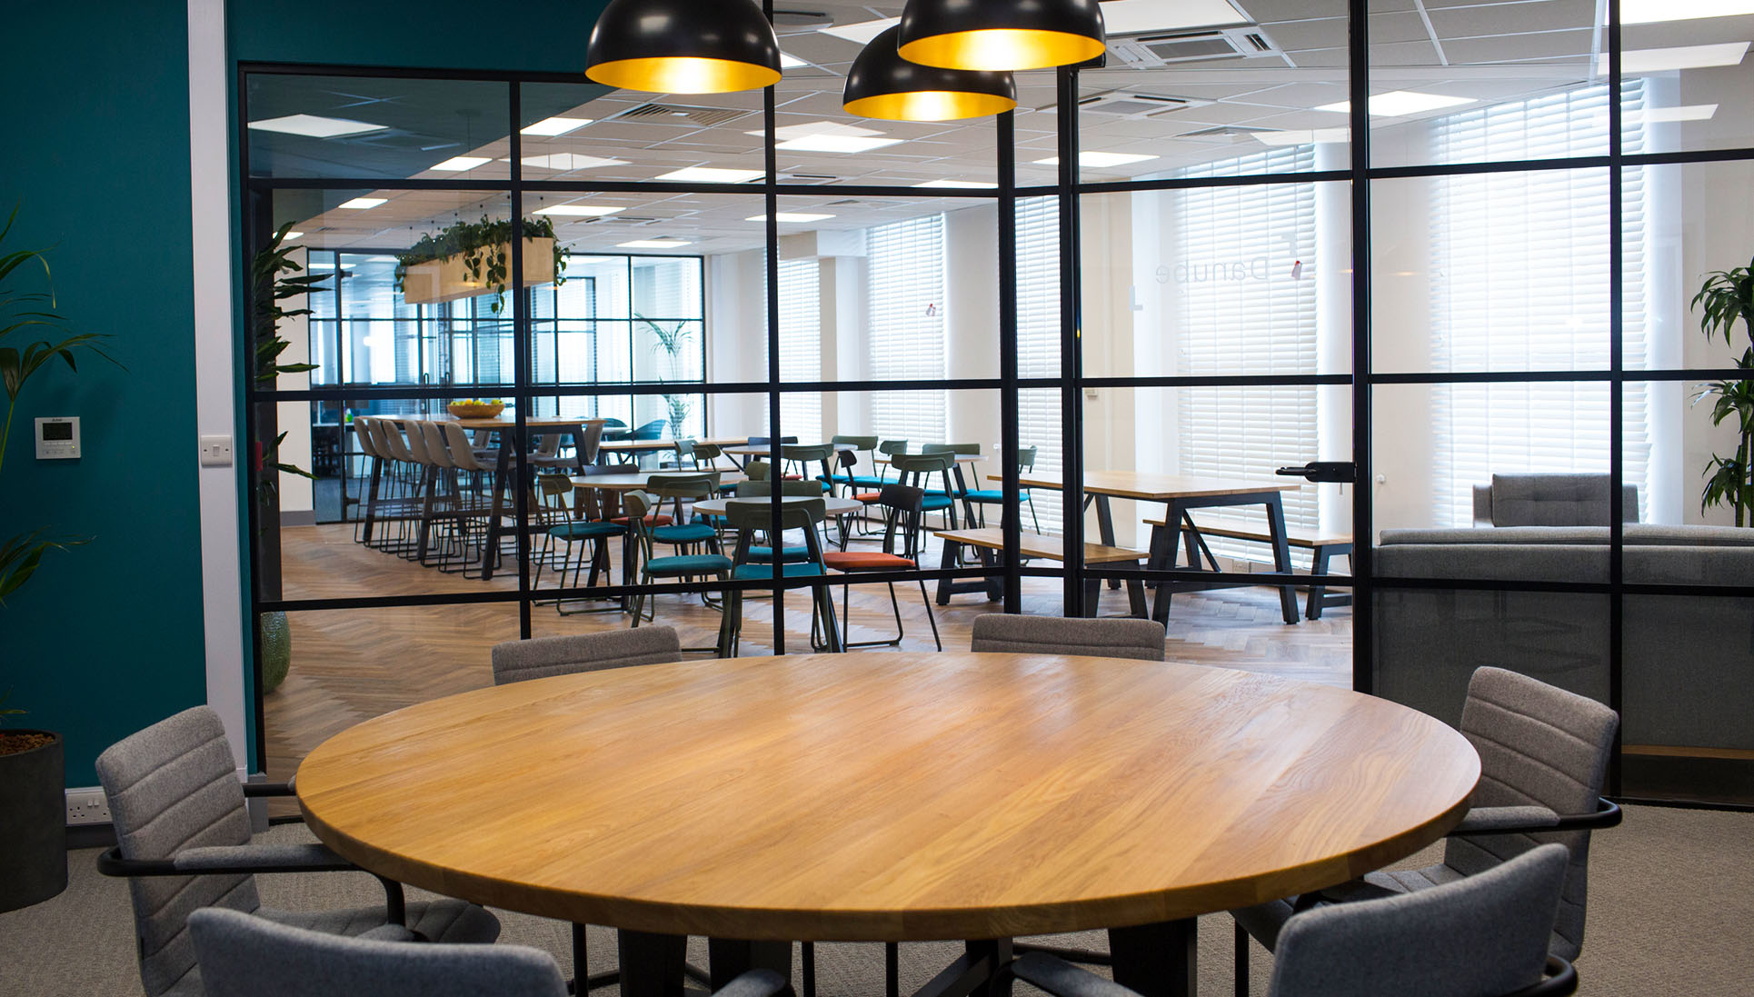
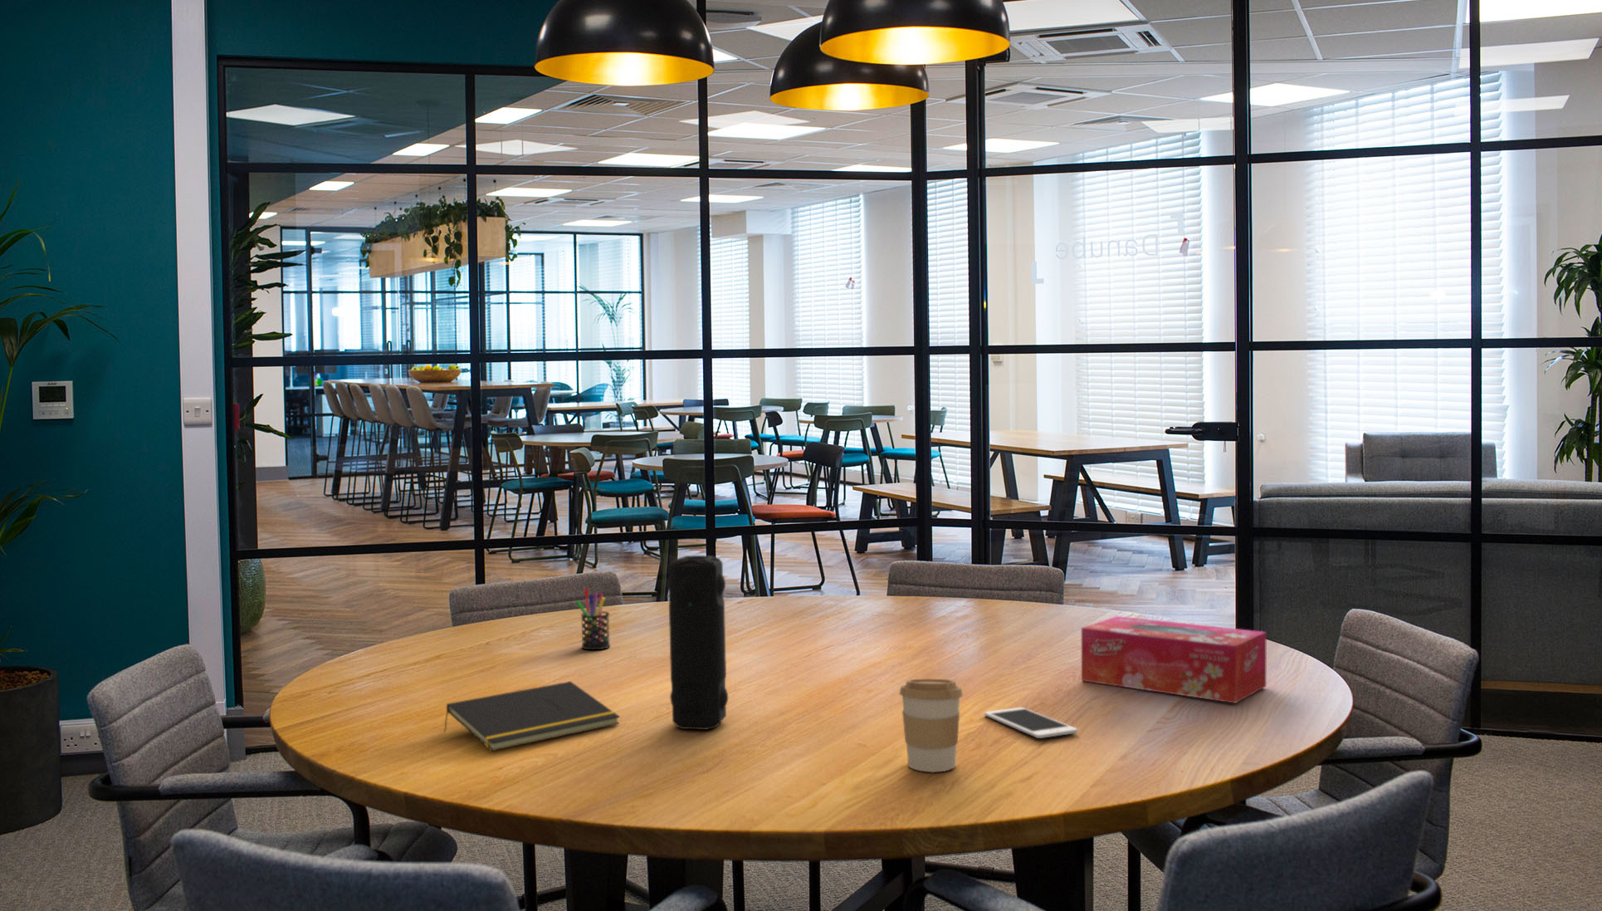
+ tissue box [1080,615,1268,704]
+ speaker [667,555,728,731]
+ cell phone [984,706,1078,739]
+ notepad [443,681,621,751]
+ pen holder [574,588,611,650]
+ coffee cup [898,678,964,773]
